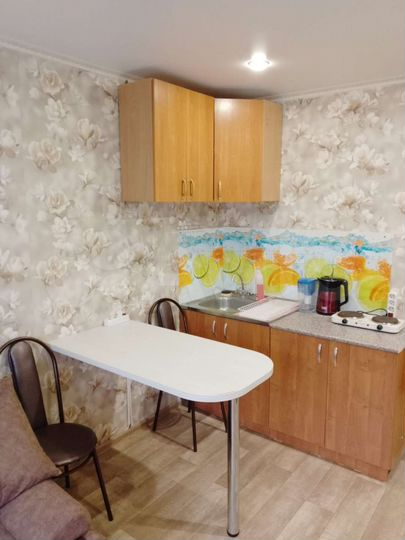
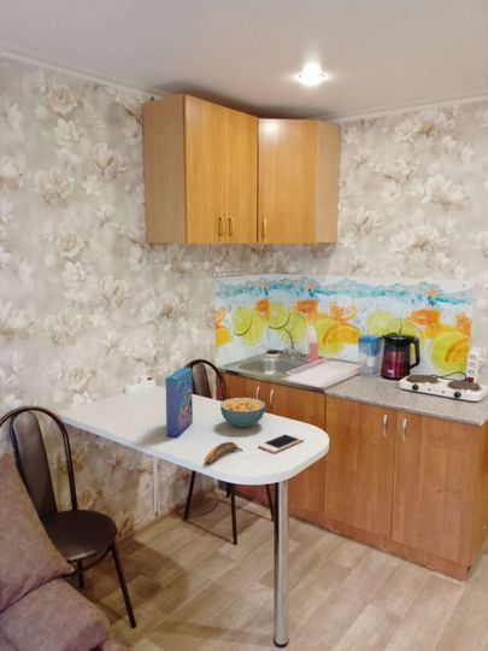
+ banana [204,441,243,465]
+ cell phone [257,432,305,454]
+ cereal box [164,366,194,439]
+ cereal bowl [219,397,266,429]
